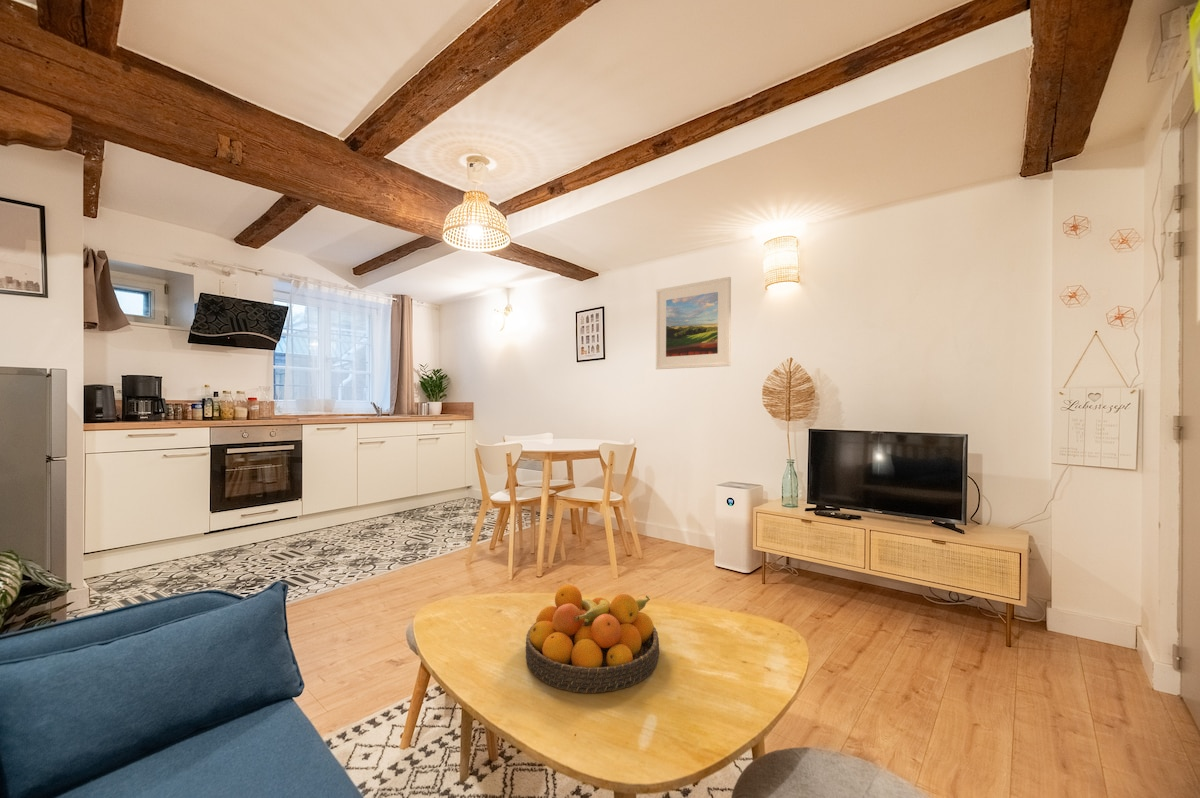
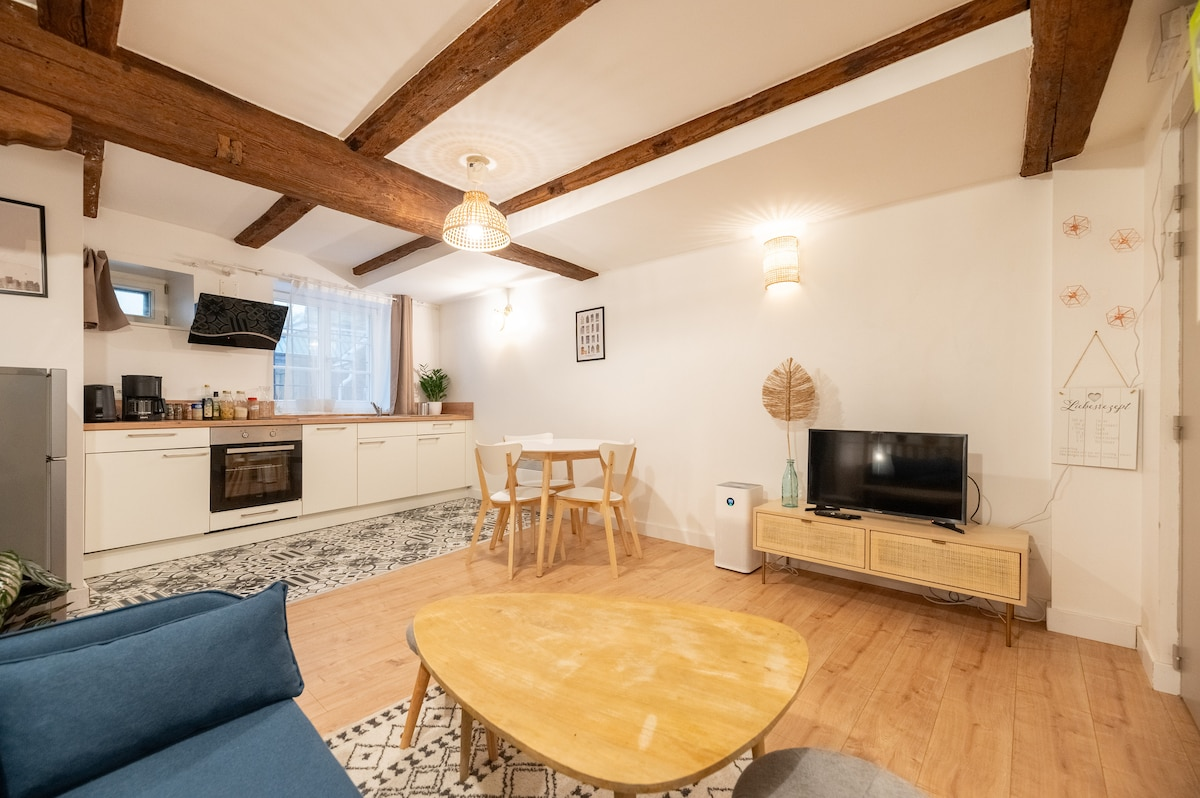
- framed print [655,276,732,370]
- fruit bowl [525,584,660,694]
